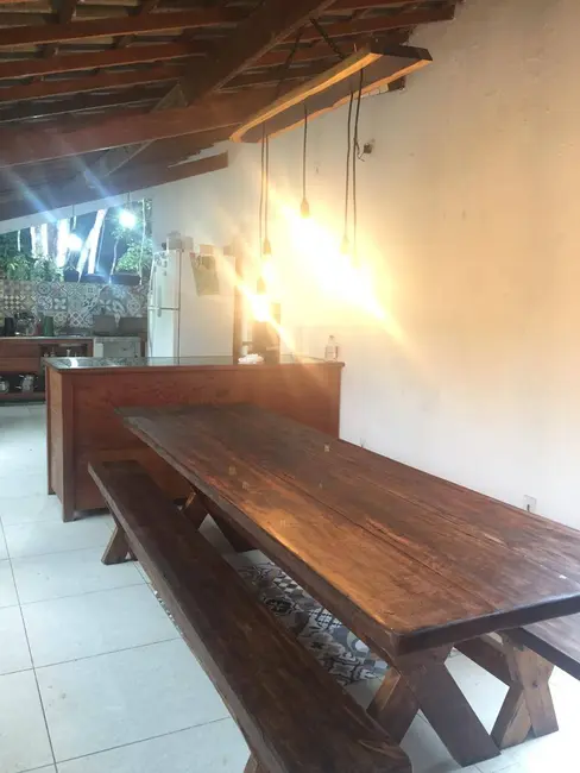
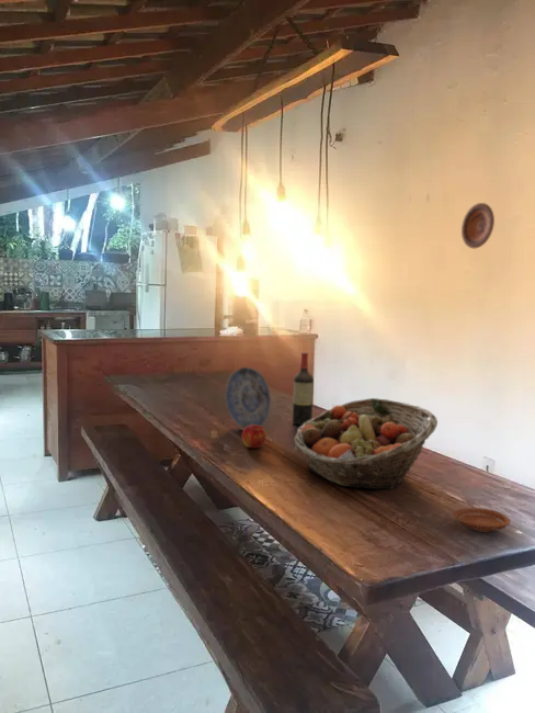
+ plate [225,366,272,429]
+ decorative plate [460,202,496,250]
+ apple [240,425,268,450]
+ wine bottle [292,351,315,427]
+ fruit basket [293,397,439,490]
+ plate [453,507,512,533]
